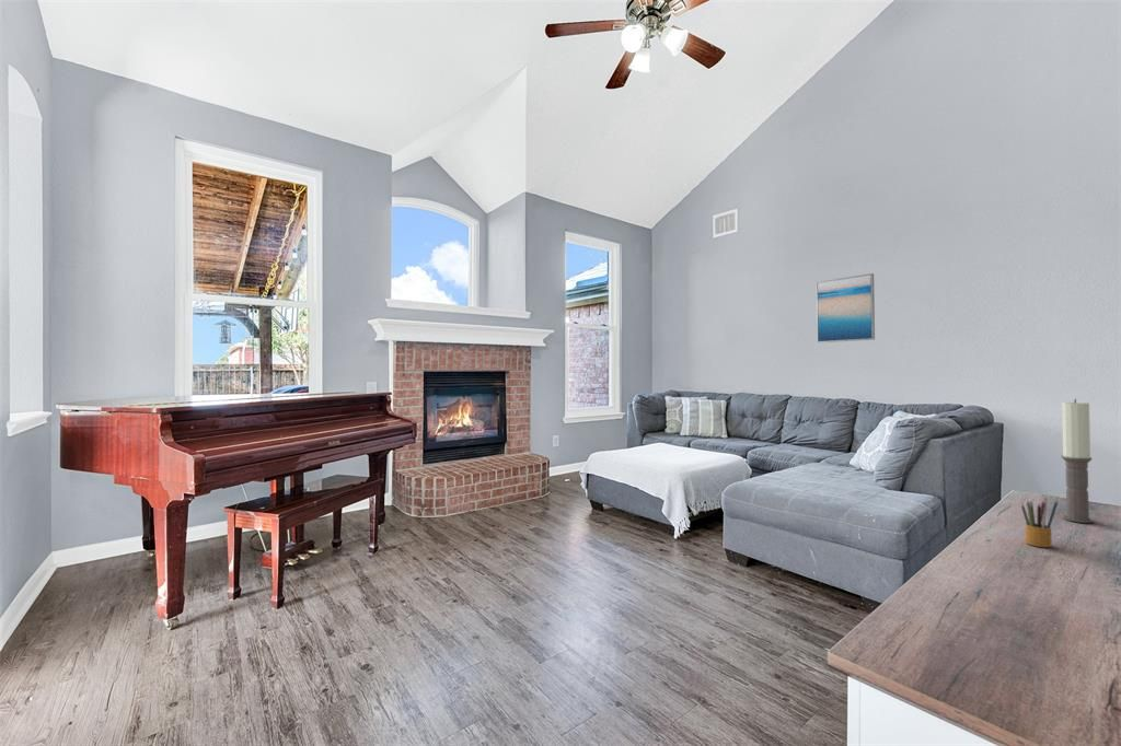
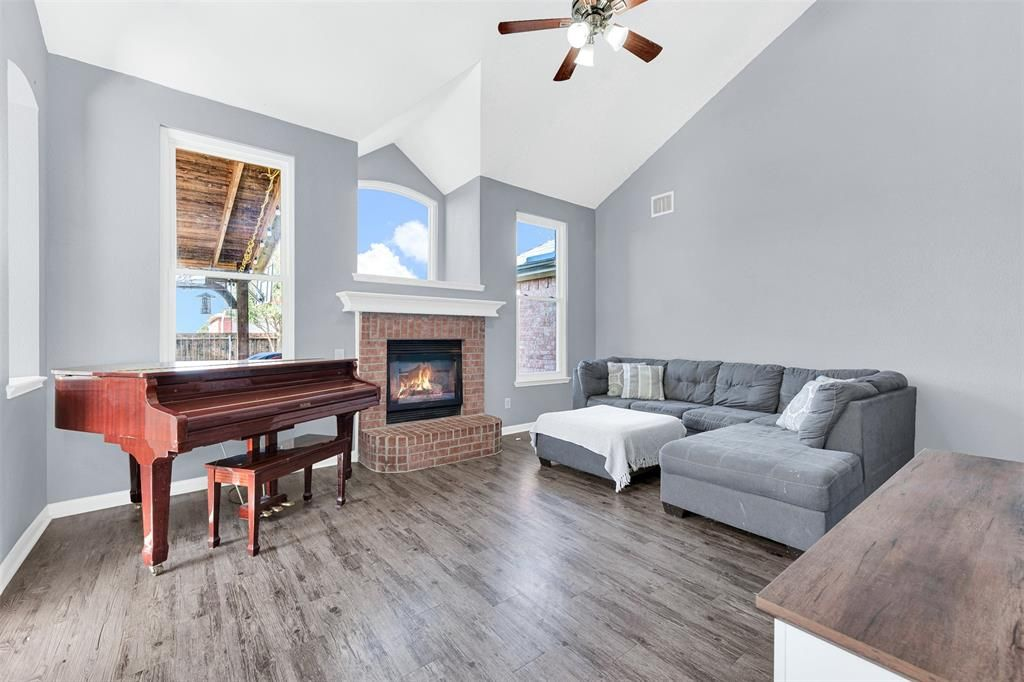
- candle [1061,398,1094,524]
- pencil box [1020,496,1059,548]
- wall art [816,272,876,343]
